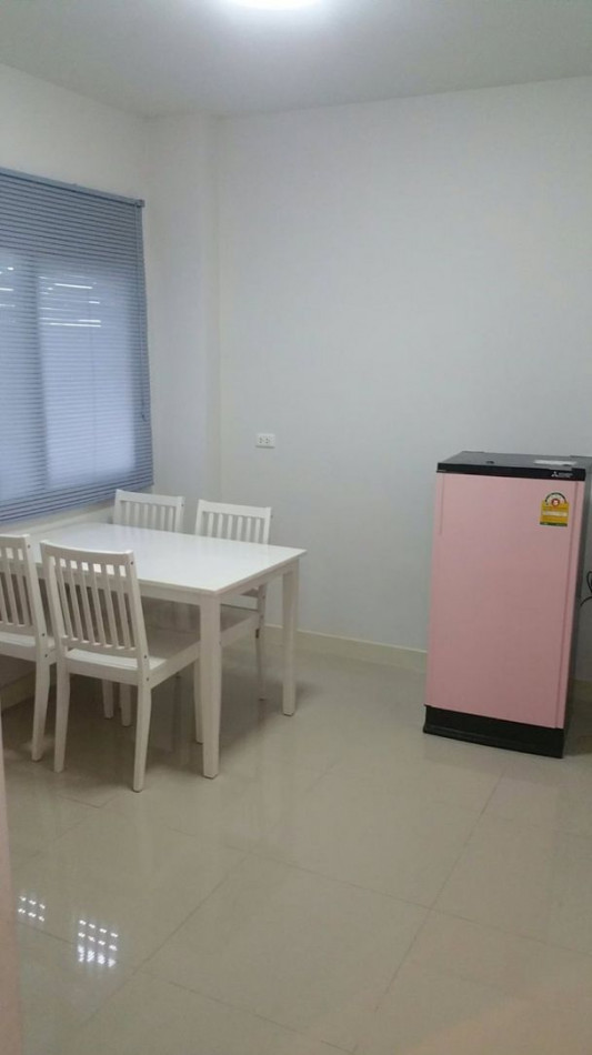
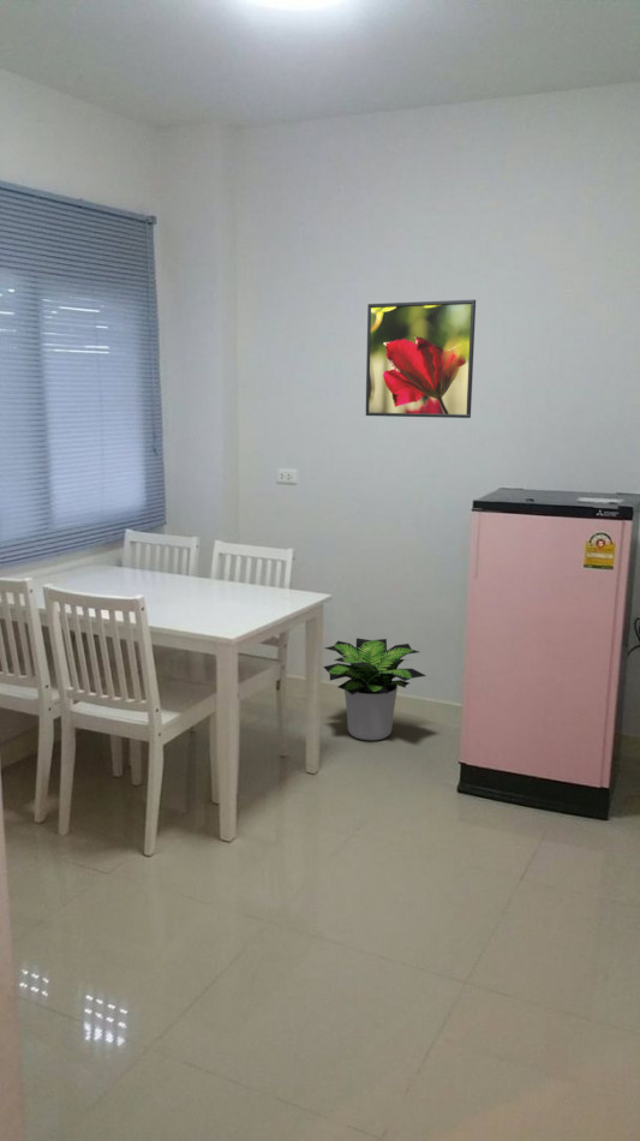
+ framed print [365,298,477,419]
+ potted plant [322,637,427,741]
